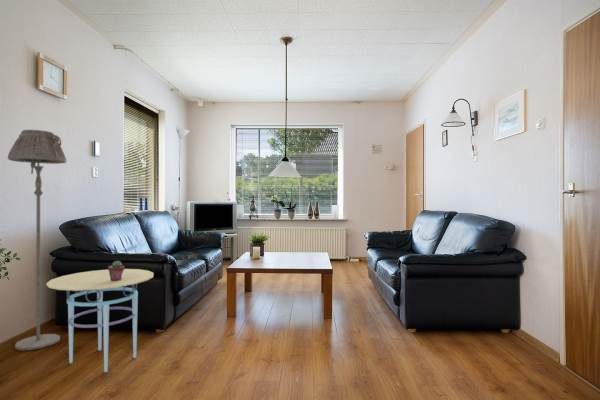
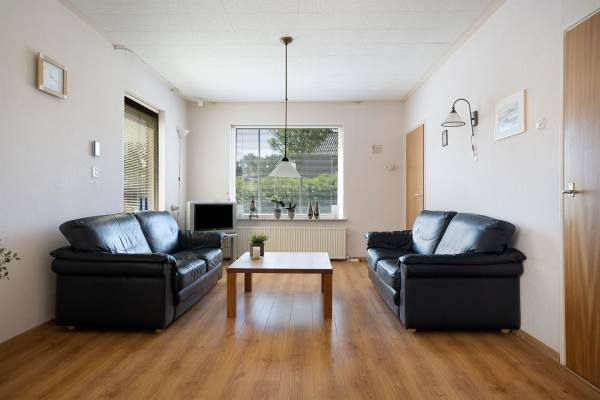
- floor lamp [7,129,67,351]
- potted succulent [107,260,125,281]
- side table [45,268,155,373]
